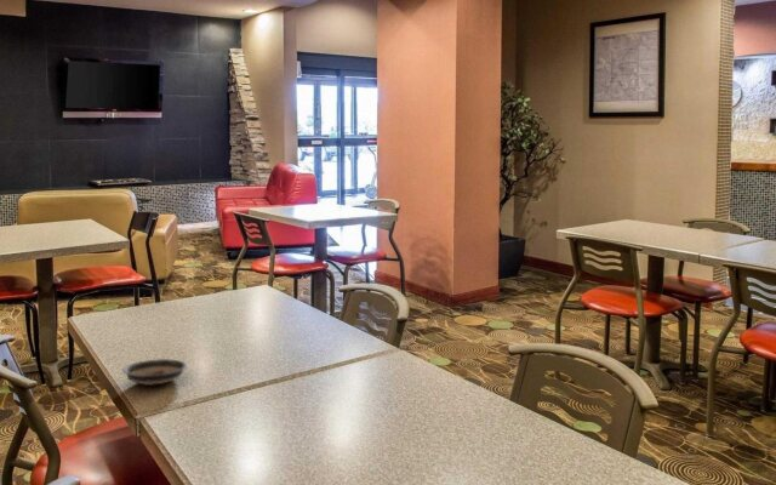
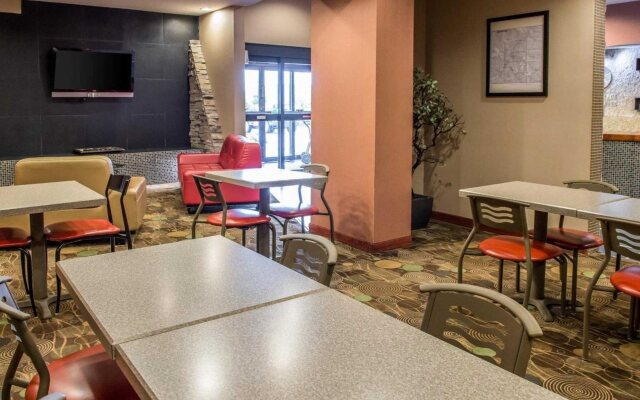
- saucer [121,358,188,387]
